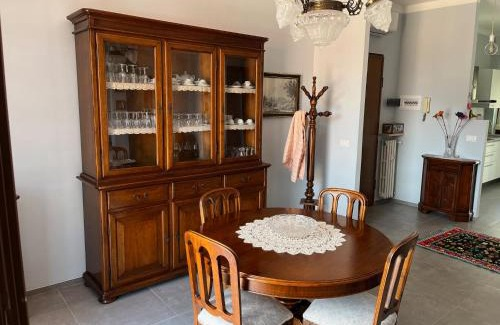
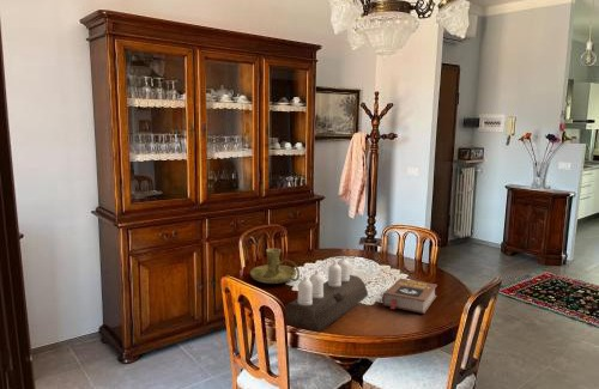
+ book [381,278,438,315]
+ candle holder [249,248,301,285]
+ candle holder [284,255,369,334]
